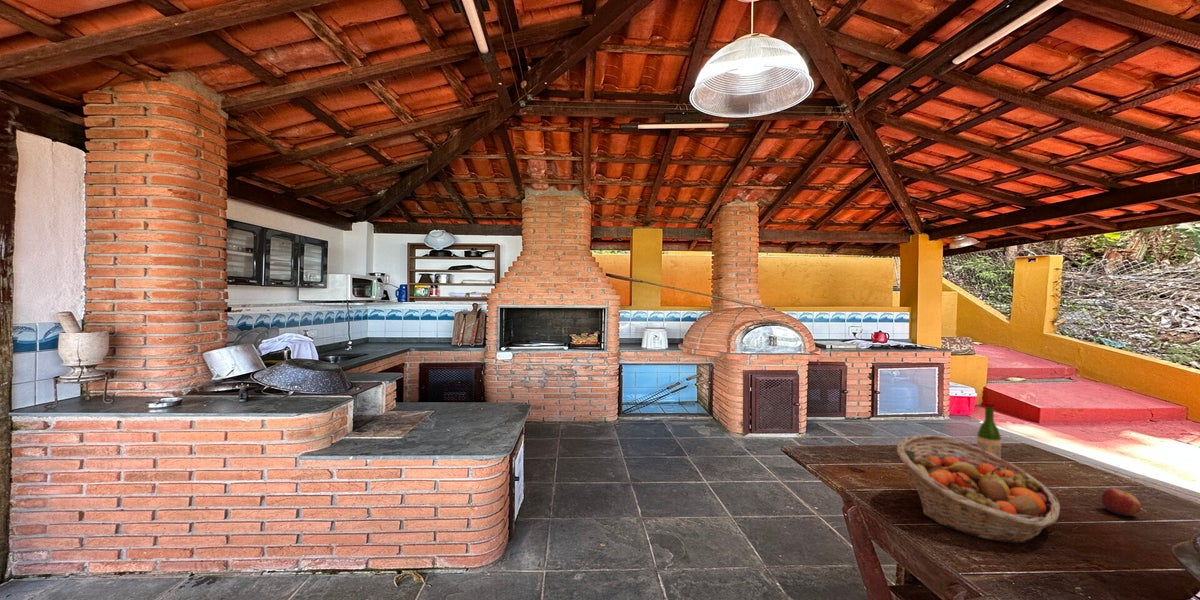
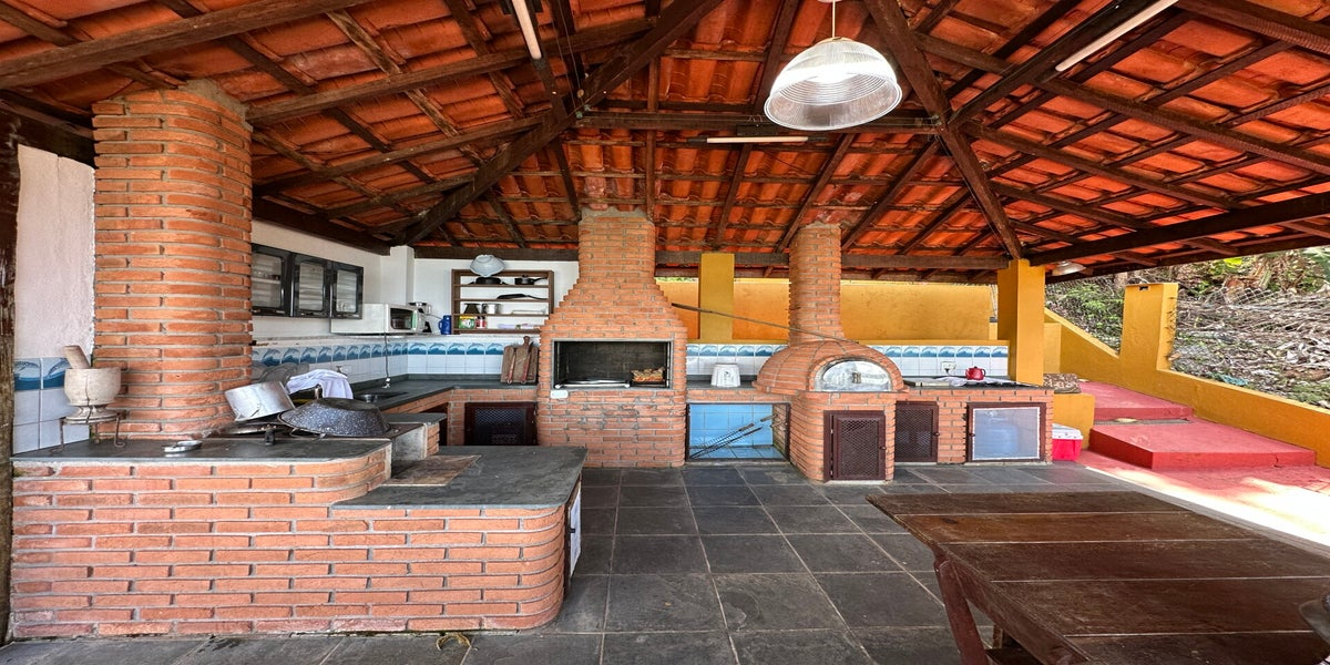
- apple [1100,487,1142,517]
- wine bottle [976,401,1002,459]
- fruit basket [896,434,1062,544]
